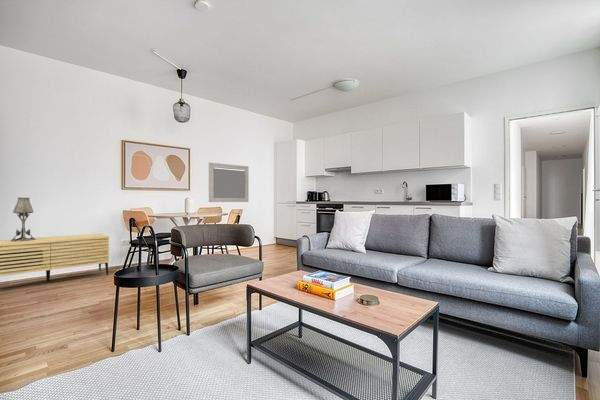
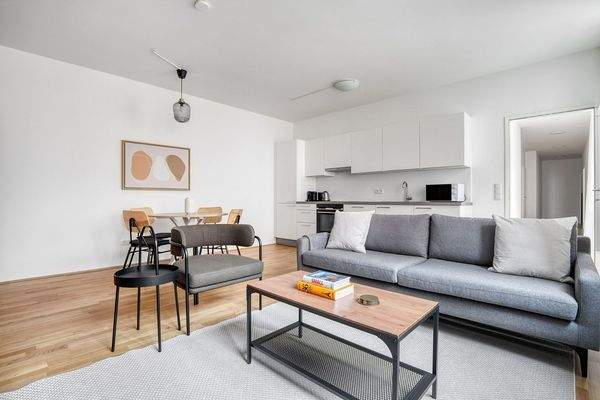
- sideboard [0,232,111,283]
- home mirror [208,162,250,203]
- table lamp [10,197,35,241]
